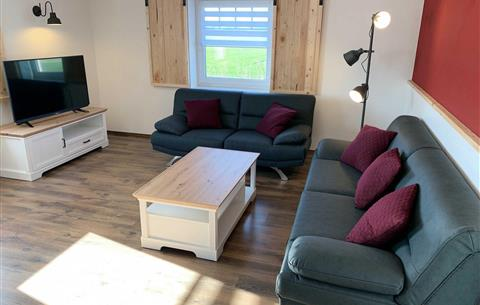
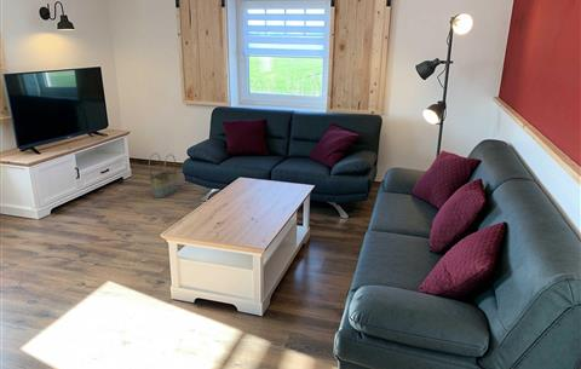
+ basket [148,151,179,198]
